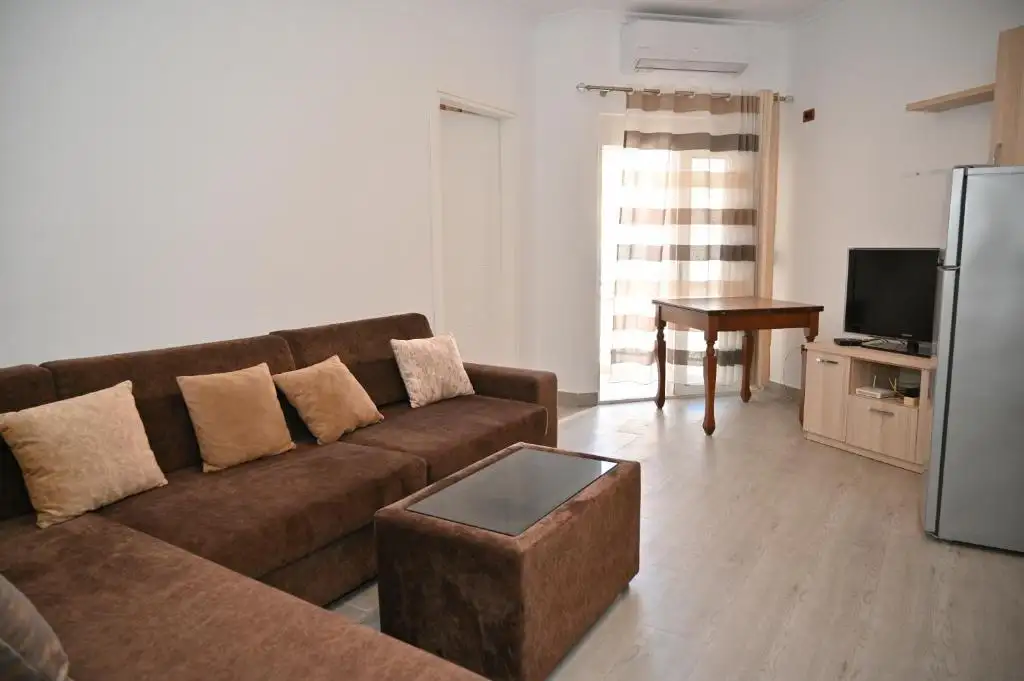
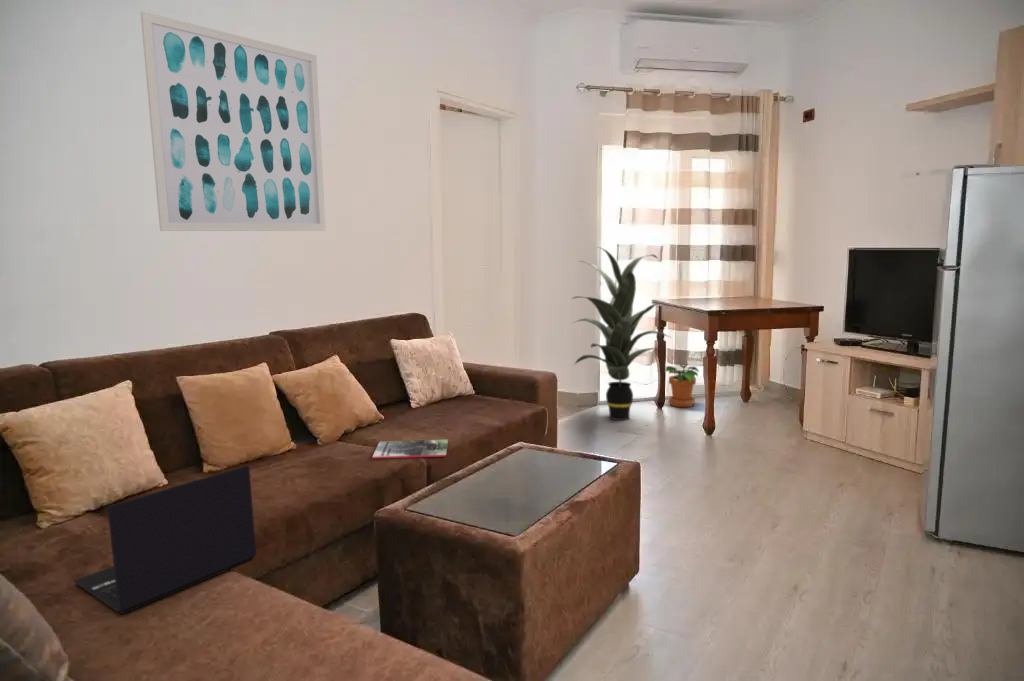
+ potted plant [664,364,700,408]
+ laptop [73,464,257,615]
+ magazine [371,439,449,460]
+ indoor plant [571,246,673,421]
+ wall art [140,10,327,232]
